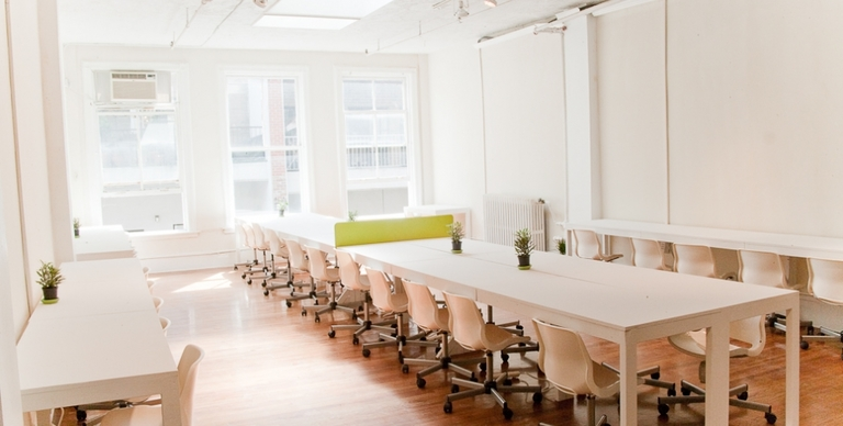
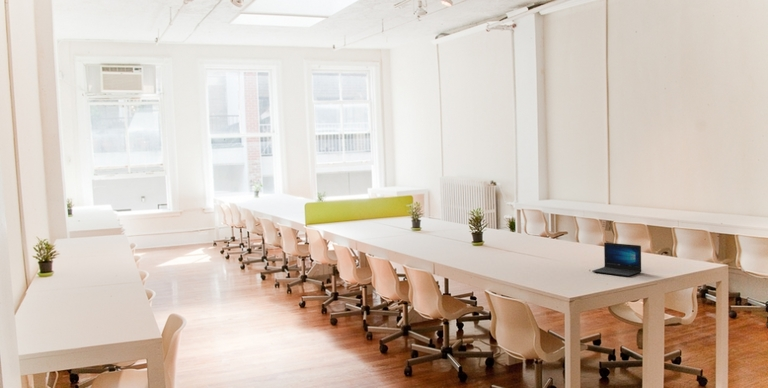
+ laptop [591,242,643,277]
